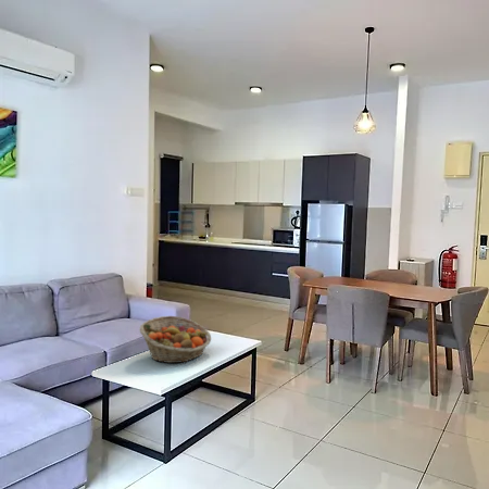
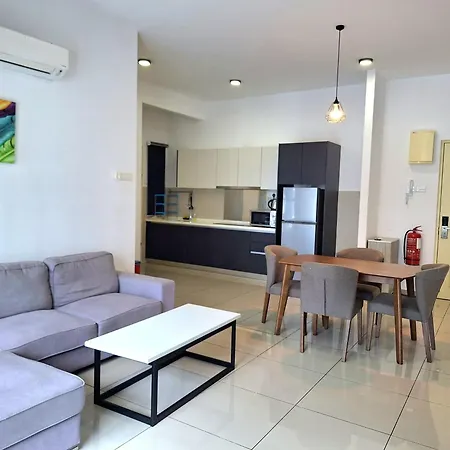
- fruit basket [138,315,212,364]
